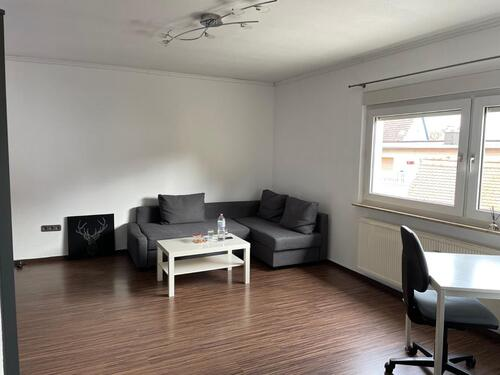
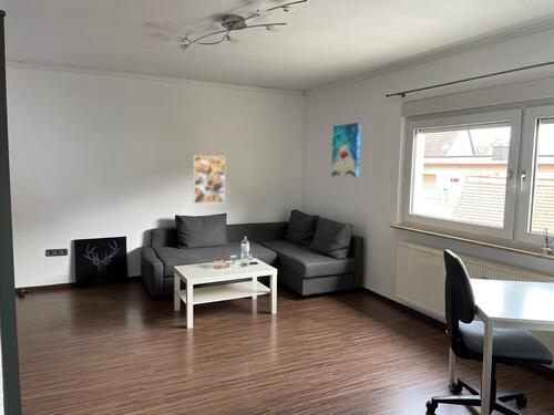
+ wall art [330,122,362,178]
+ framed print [193,155,226,205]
